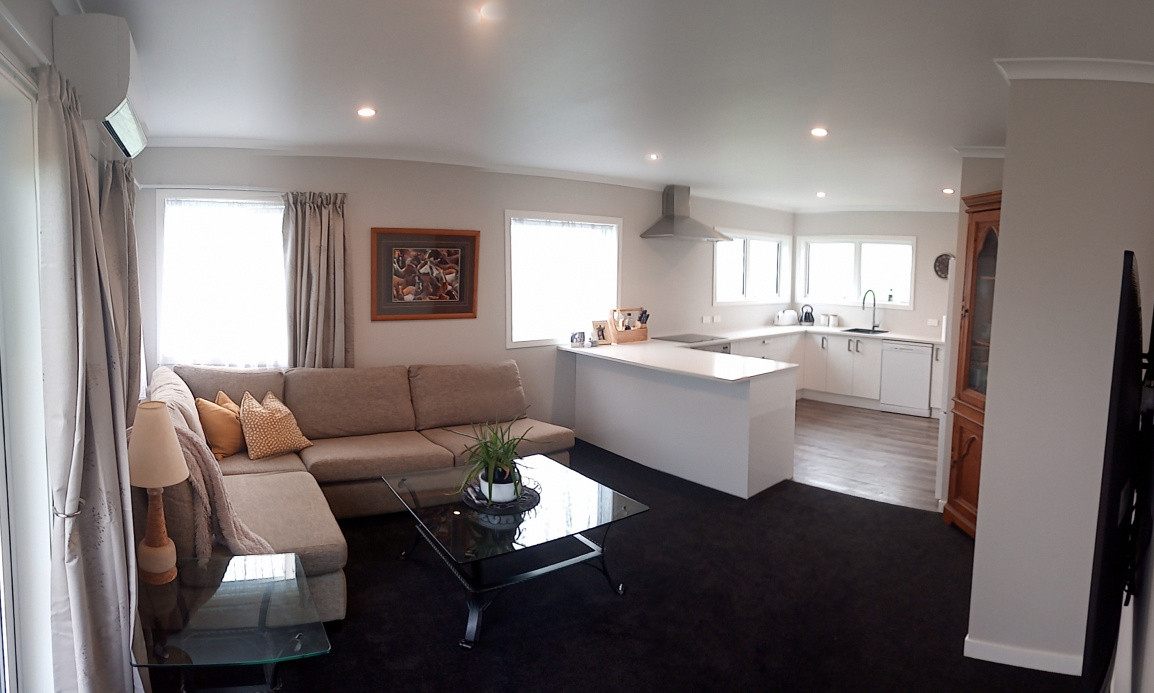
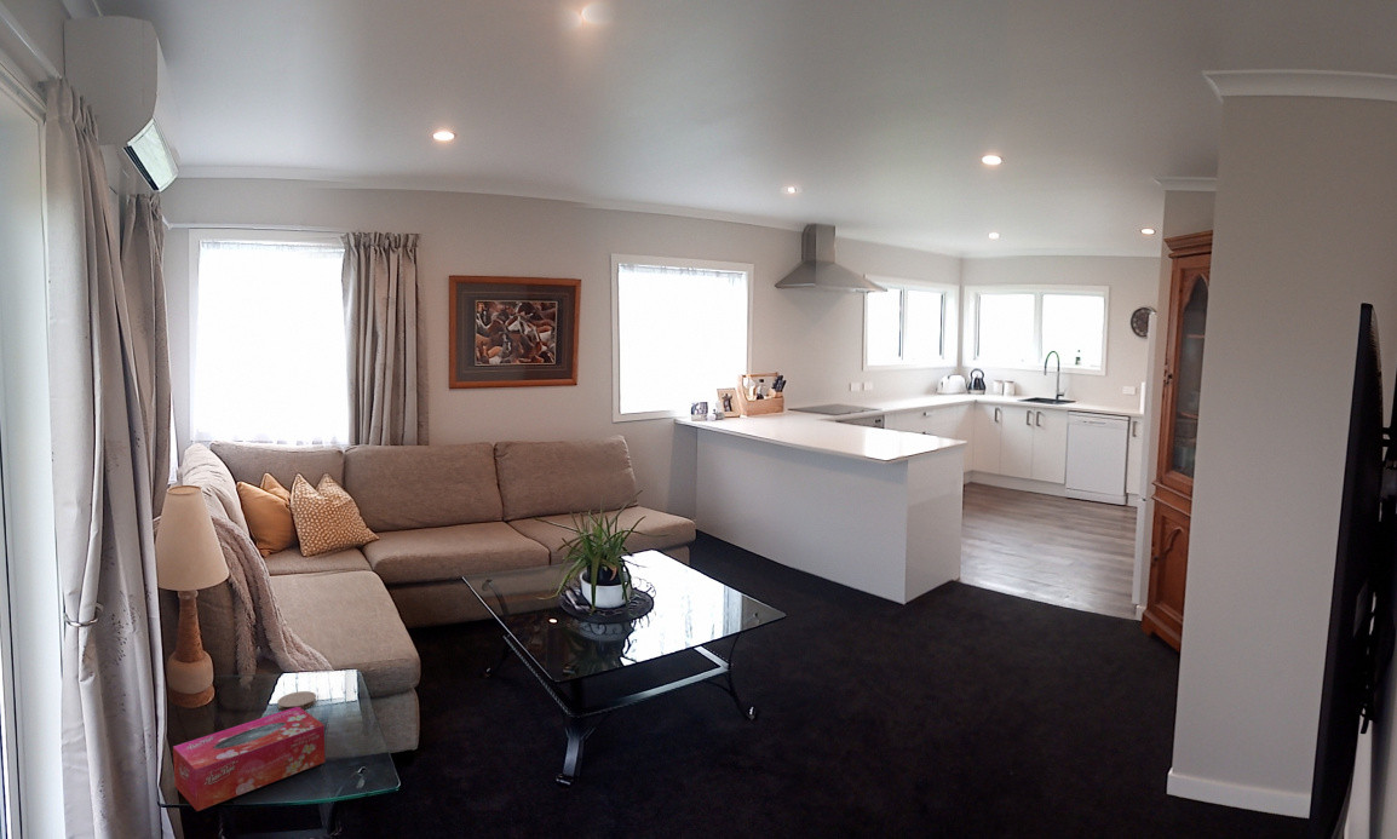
+ tissue box [172,707,326,812]
+ coaster [277,690,317,712]
